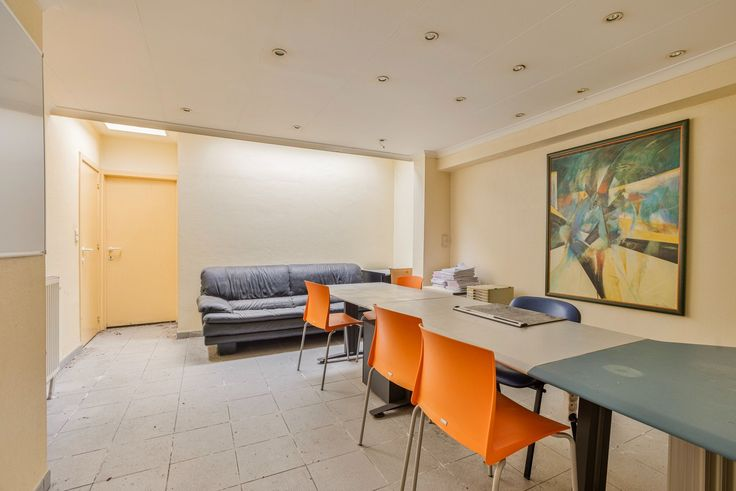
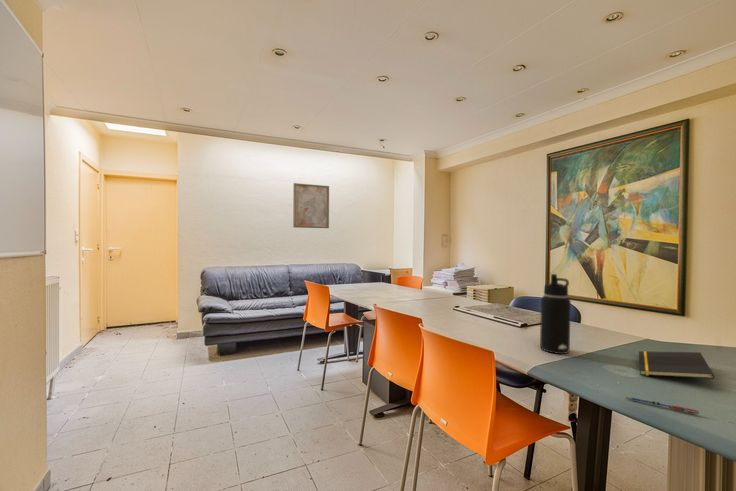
+ pen [625,396,700,415]
+ notepad [638,350,716,380]
+ wall art [292,182,330,229]
+ water bottle [539,273,572,355]
